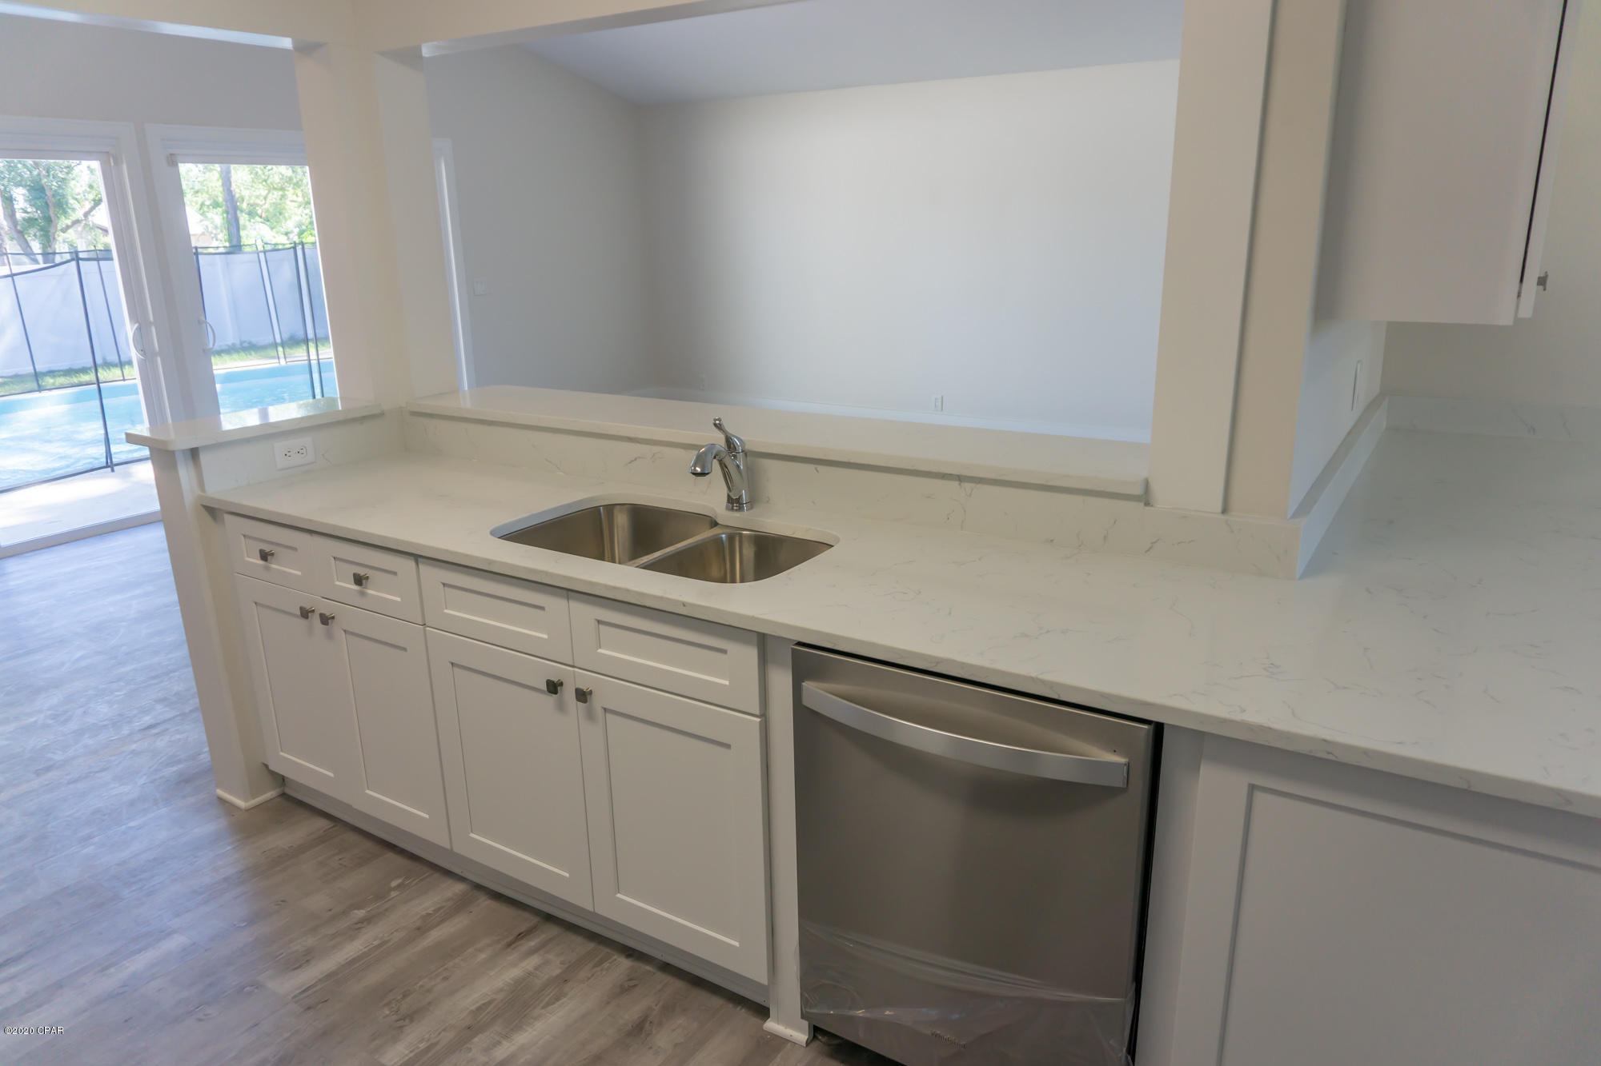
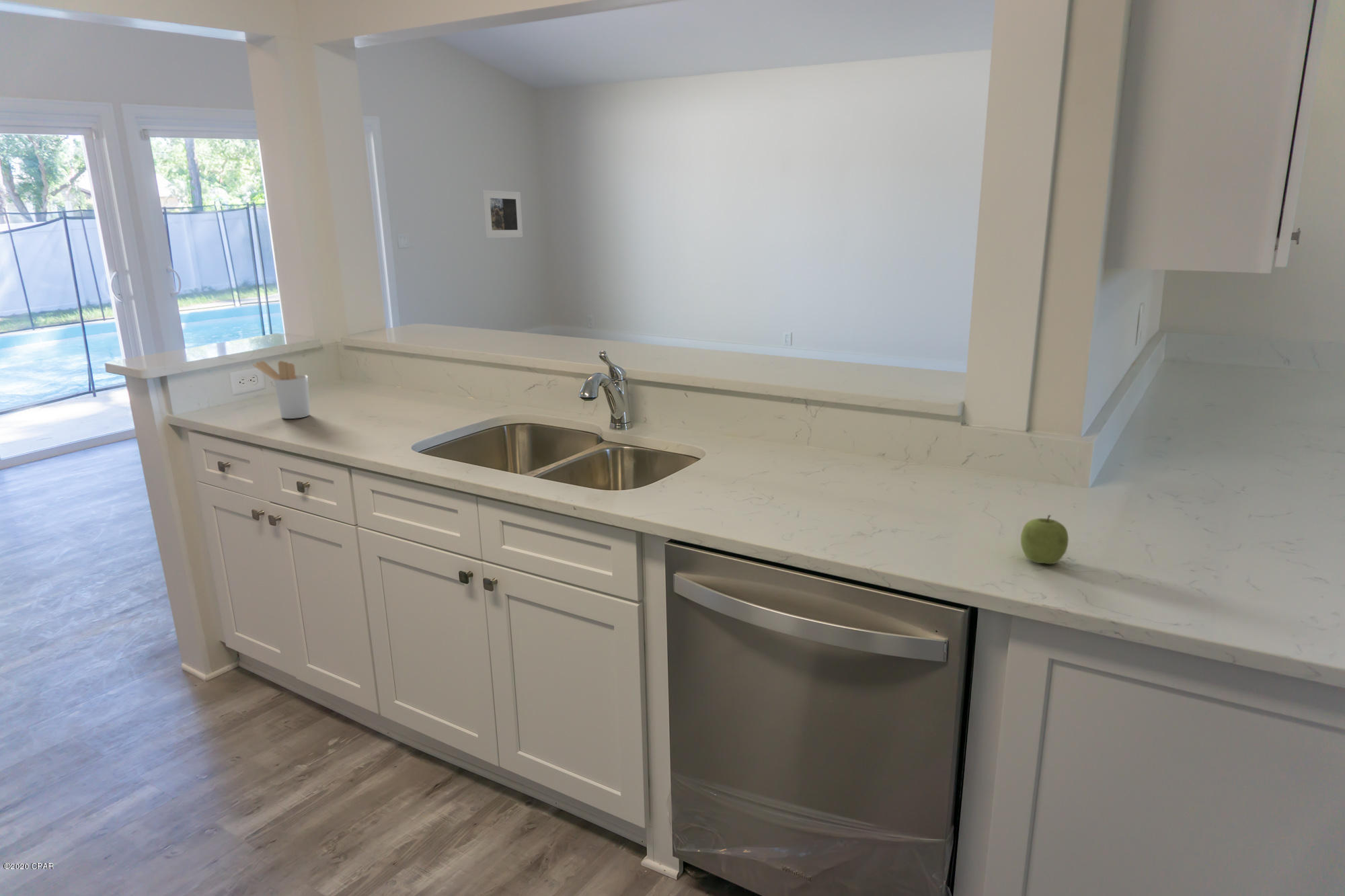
+ fruit [1020,514,1069,565]
+ utensil holder [252,360,311,419]
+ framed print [483,190,523,239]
